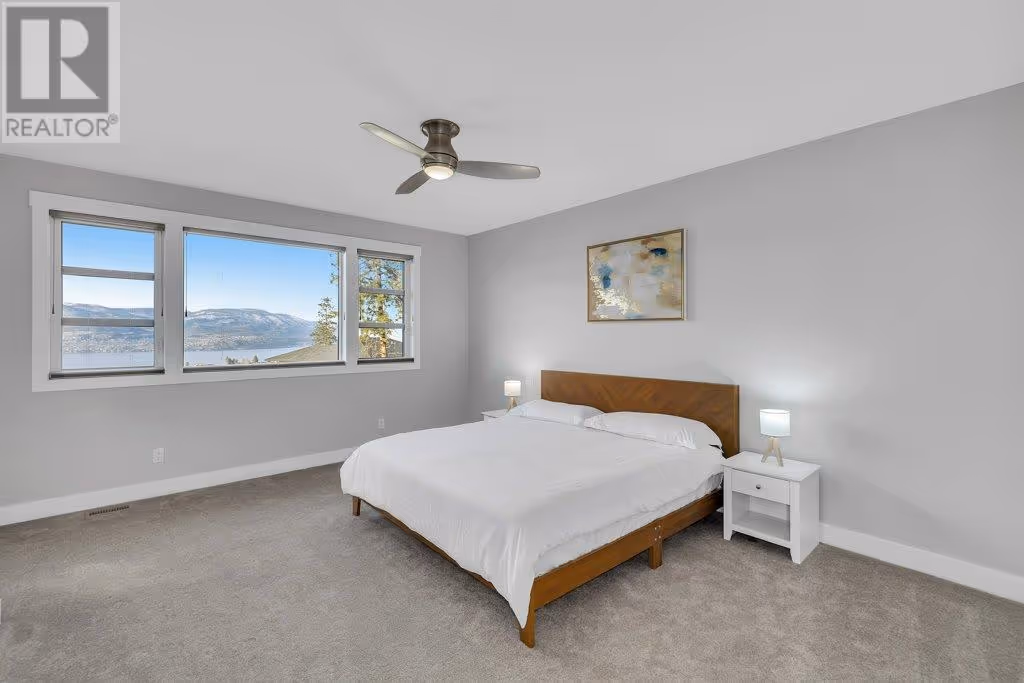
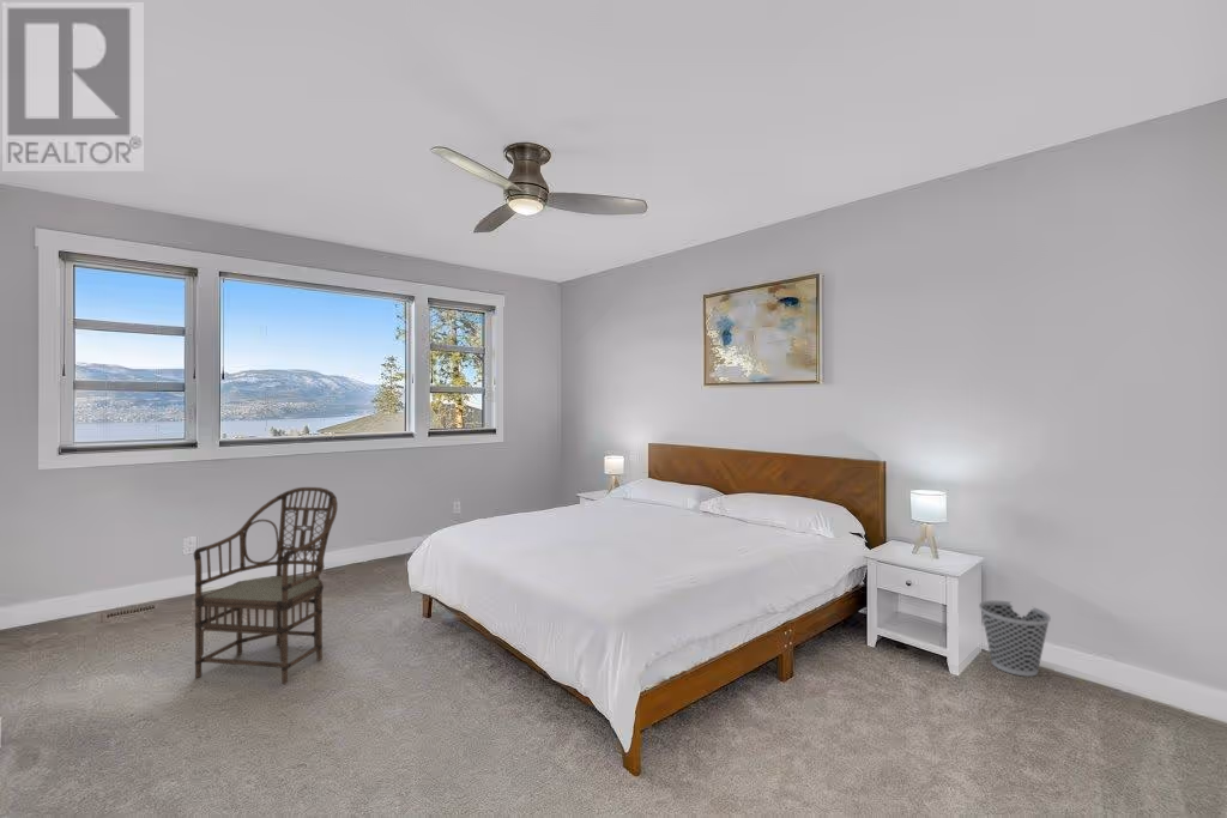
+ wastebasket [978,599,1052,678]
+ armchair [193,486,339,685]
